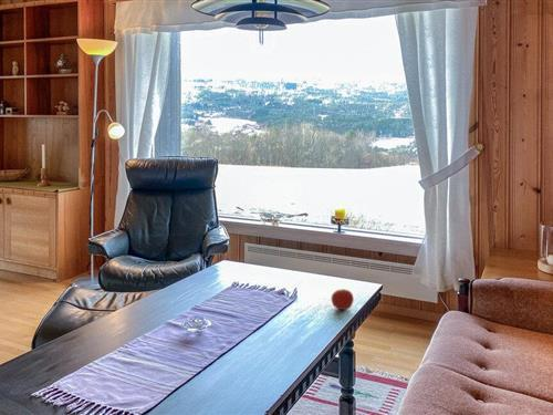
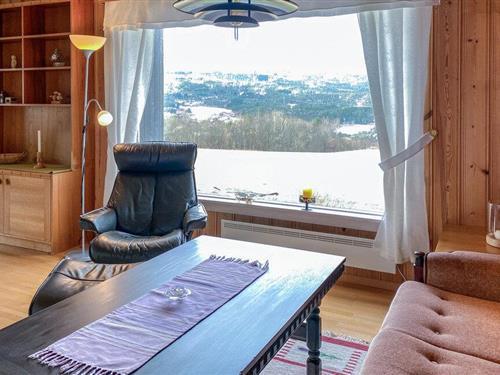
- apple [331,288,355,311]
